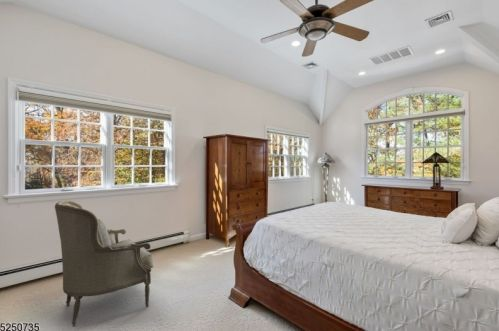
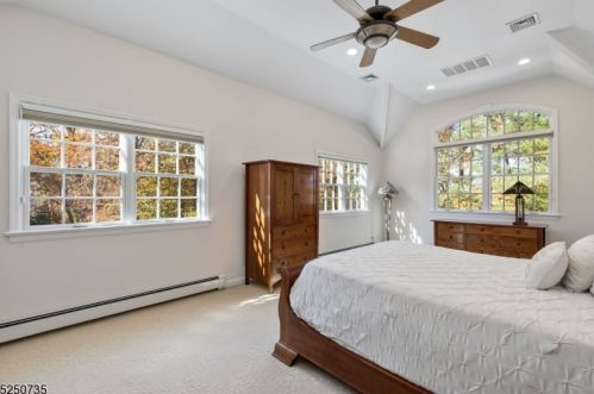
- armchair [54,200,155,327]
